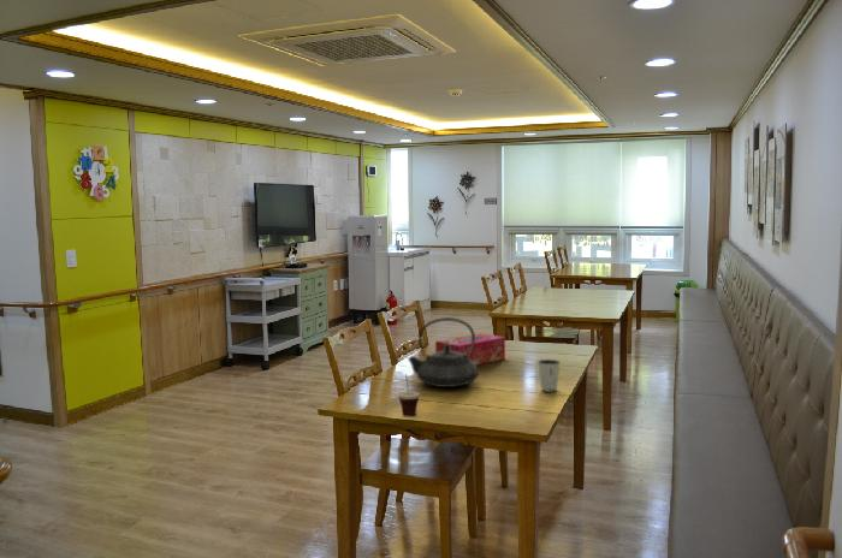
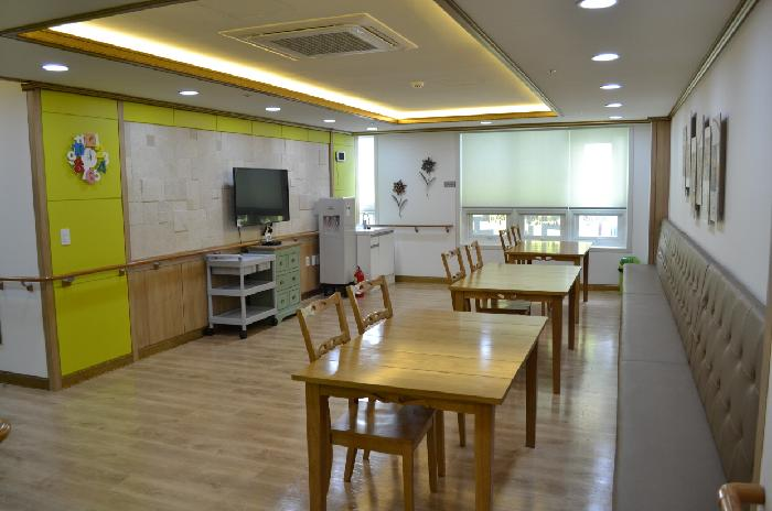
- teapot [407,316,479,388]
- dixie cup [536,358,562,392]
- cup [397,373,420,416]
- tissue box [434,332,506,366]
